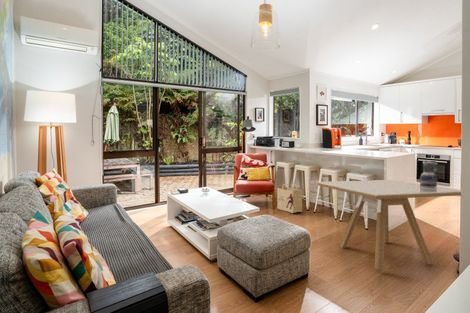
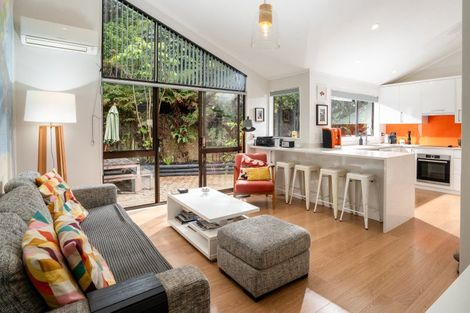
- ceramic jug [419,159,439,187]
- dining table [317,179,462,271]
- shopping bag [276,183,303,214]
